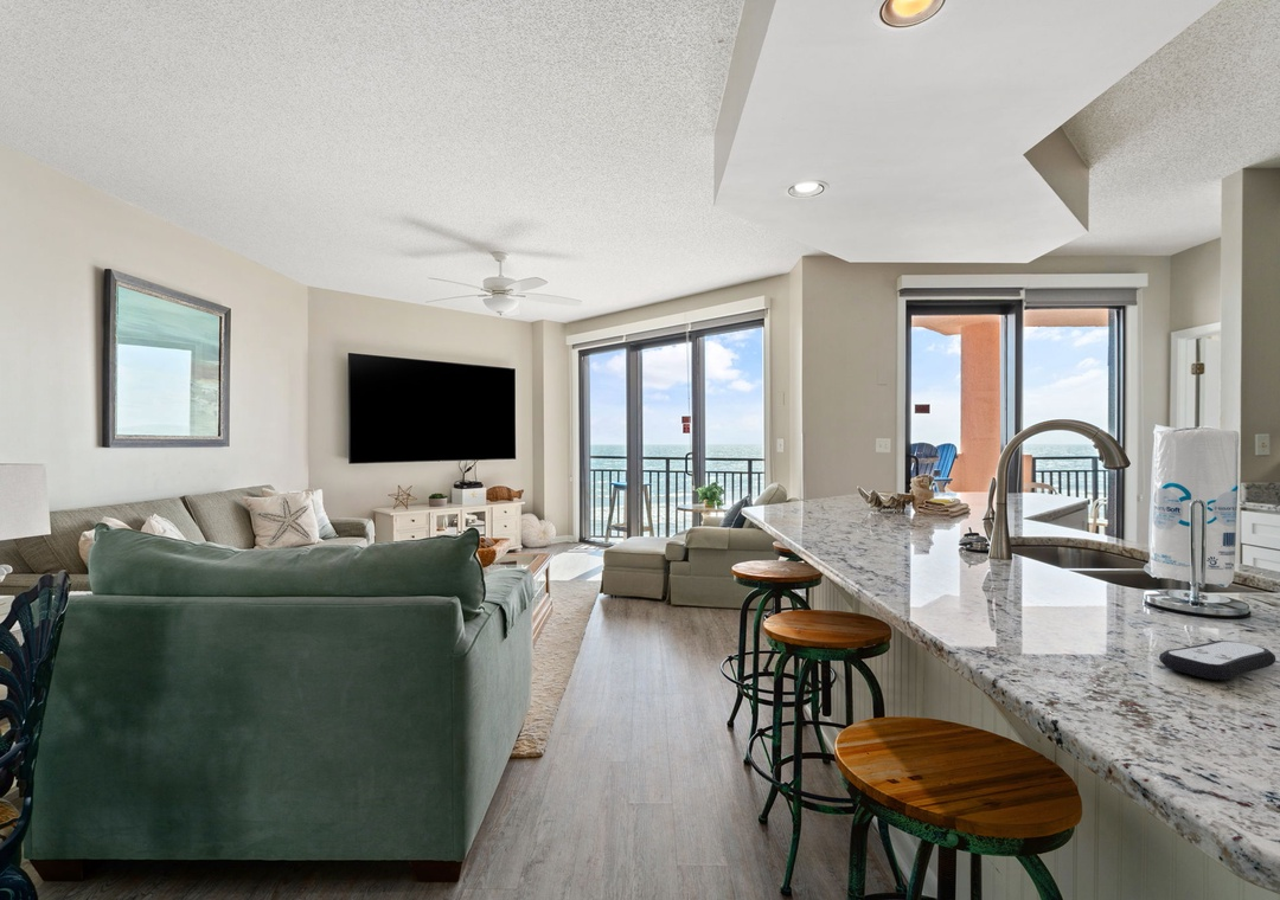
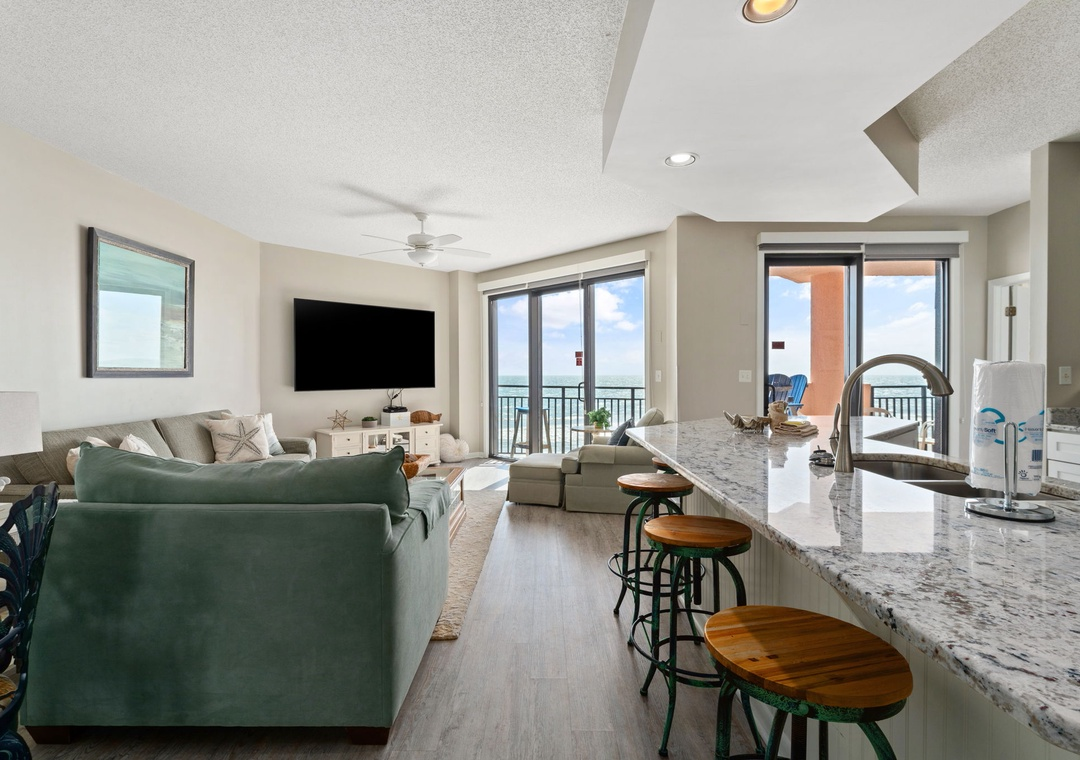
- remote control [1158,639,1276,681]
